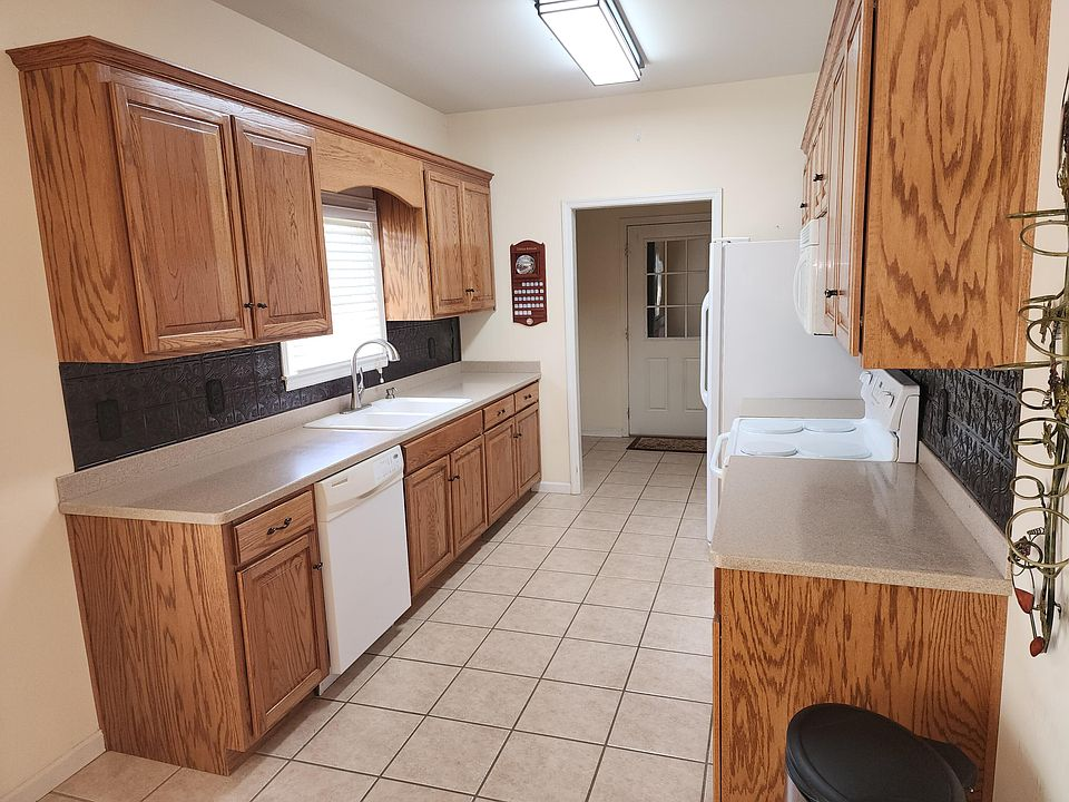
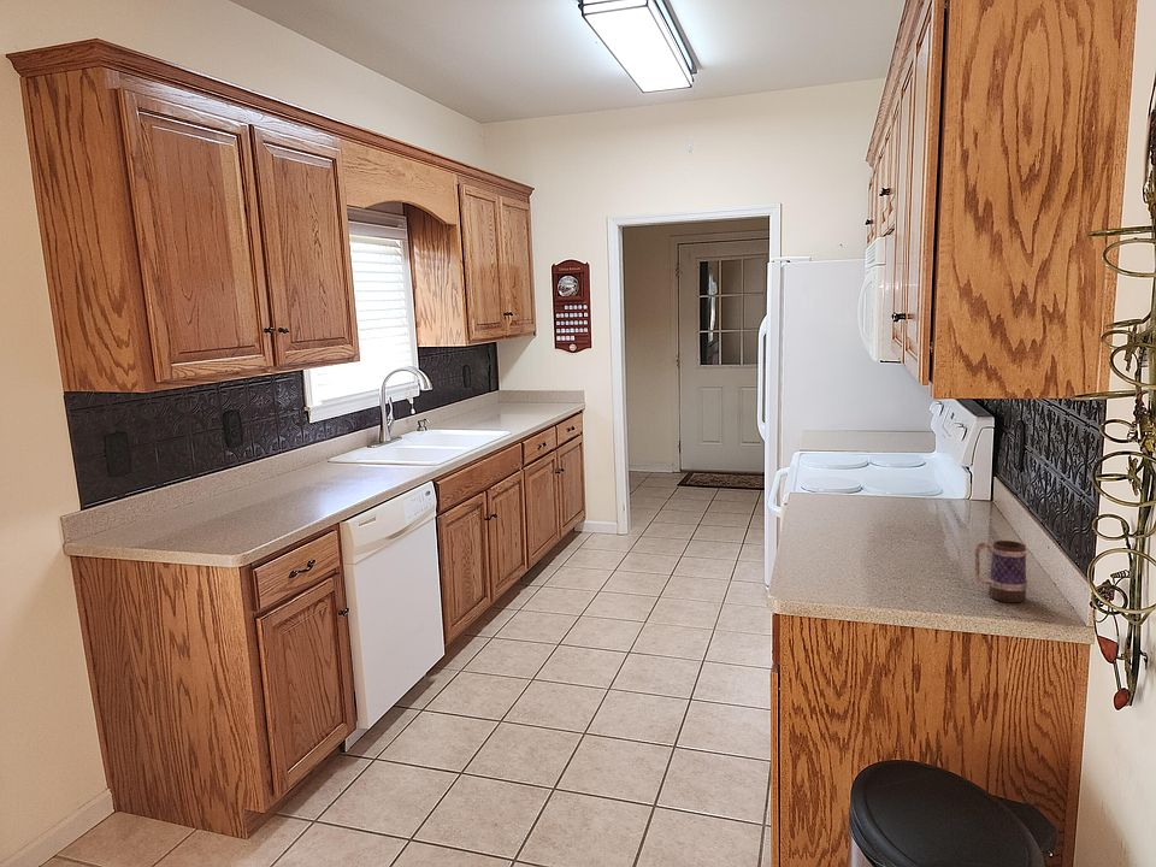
+ mug [974,539,1028,603]
